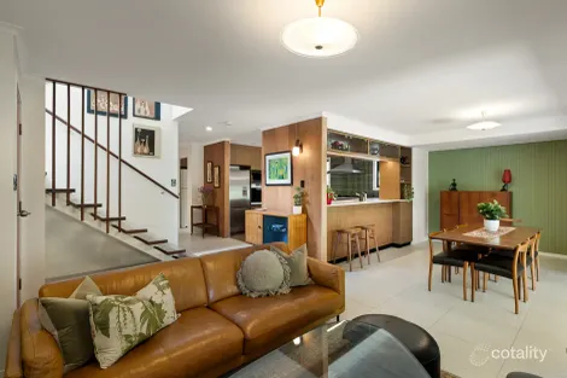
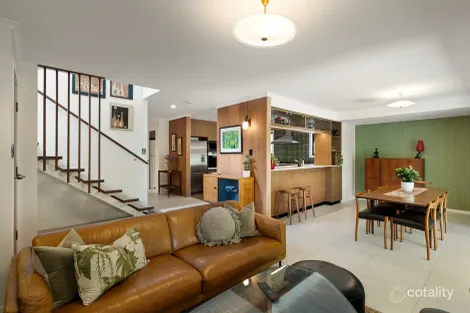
+ remote control [256,281,281,301]
